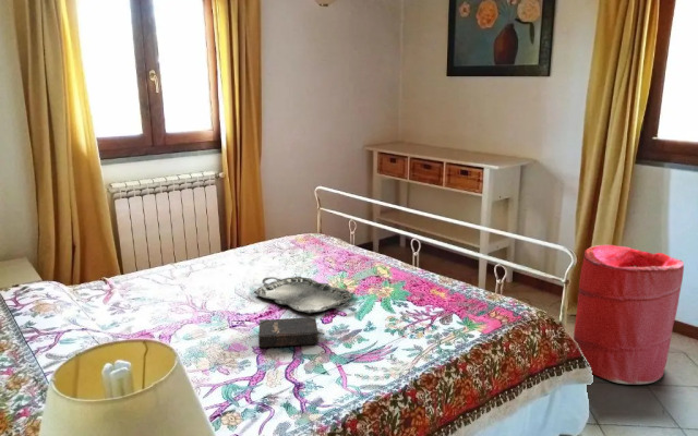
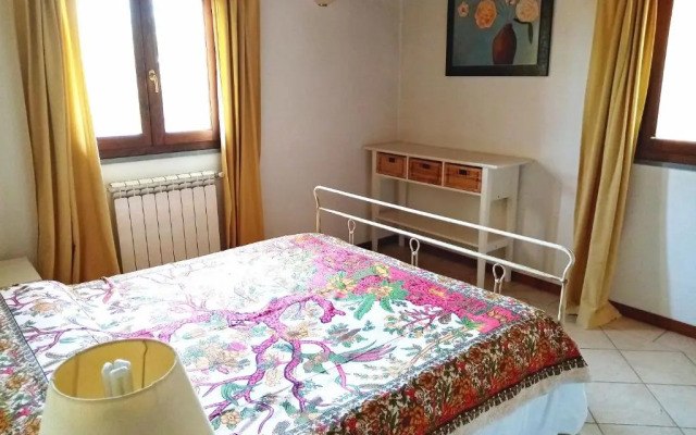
- laundry hamper [573,244,685,385]
- hardback book [257,316,320,349]
- serving tray [253,276,356,314]
